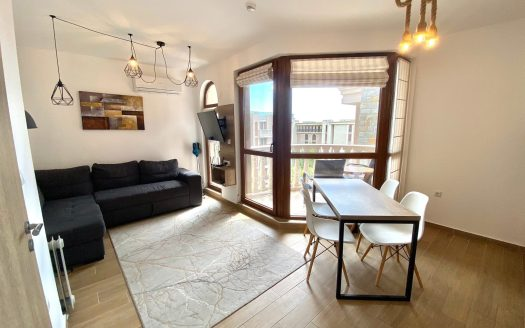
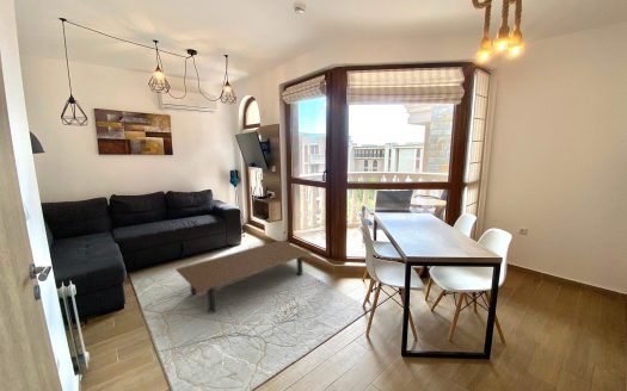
+ coffee table [174,240,314,314]
